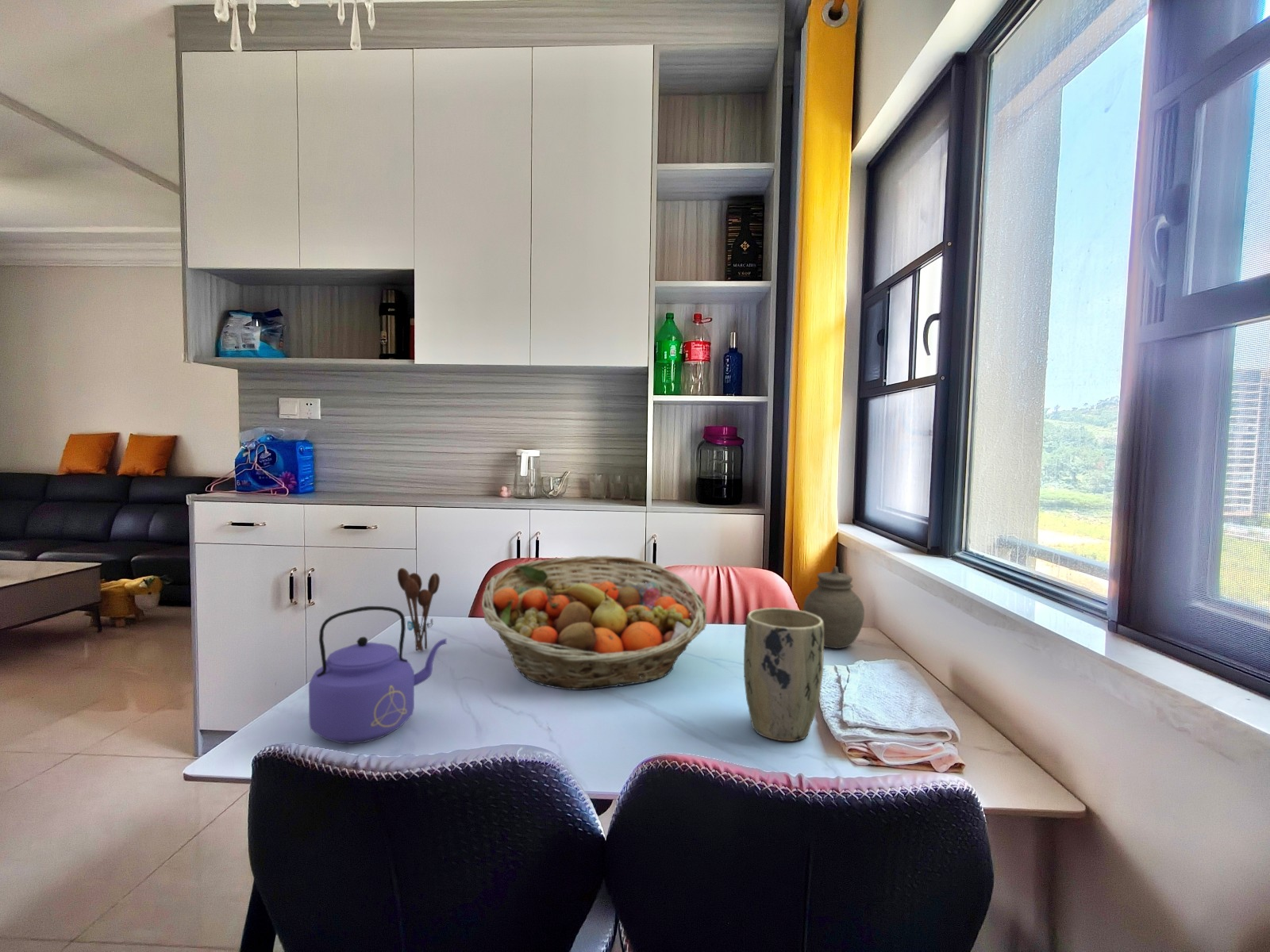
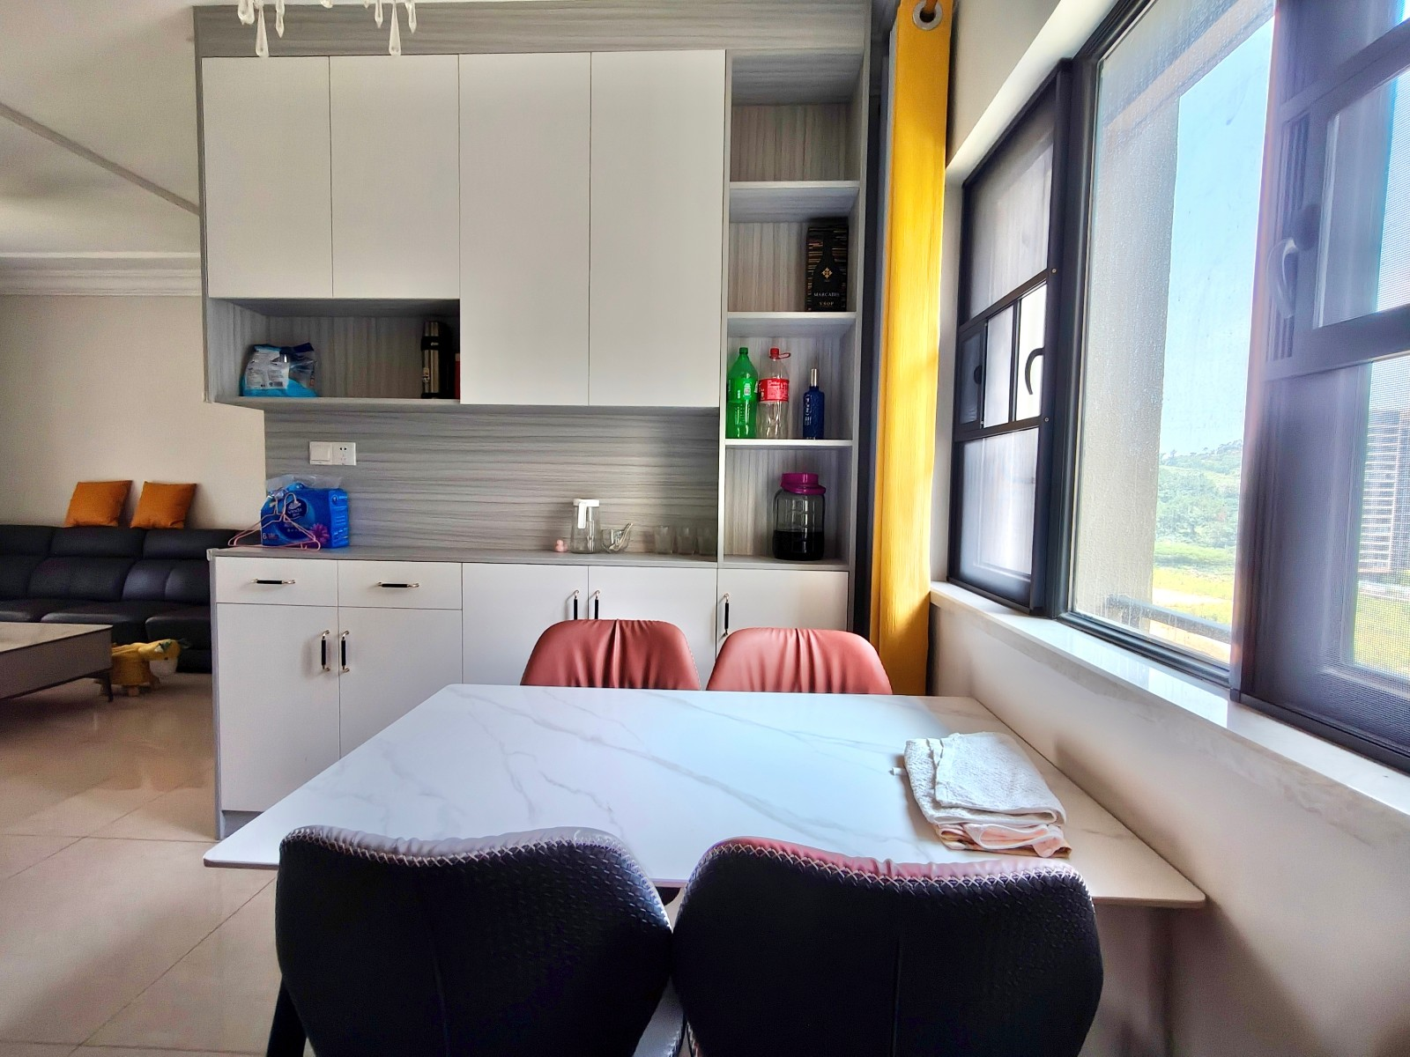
- kettle [308,605,448,744]
- jar [802,566,865,649]
- plant pot [743,607,825,742]
- fruit basket [481,555,708,691]
- utensil holder [397,567,441,652]
